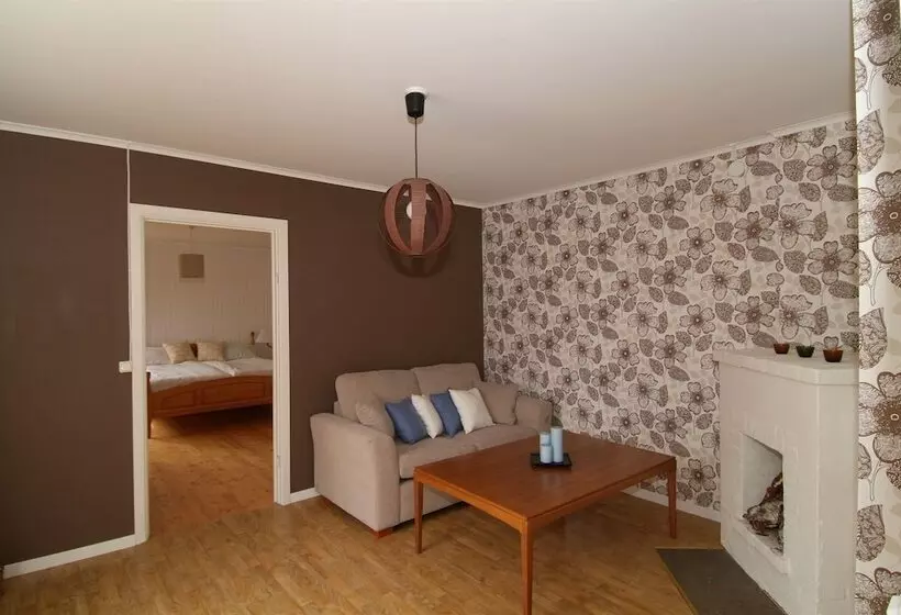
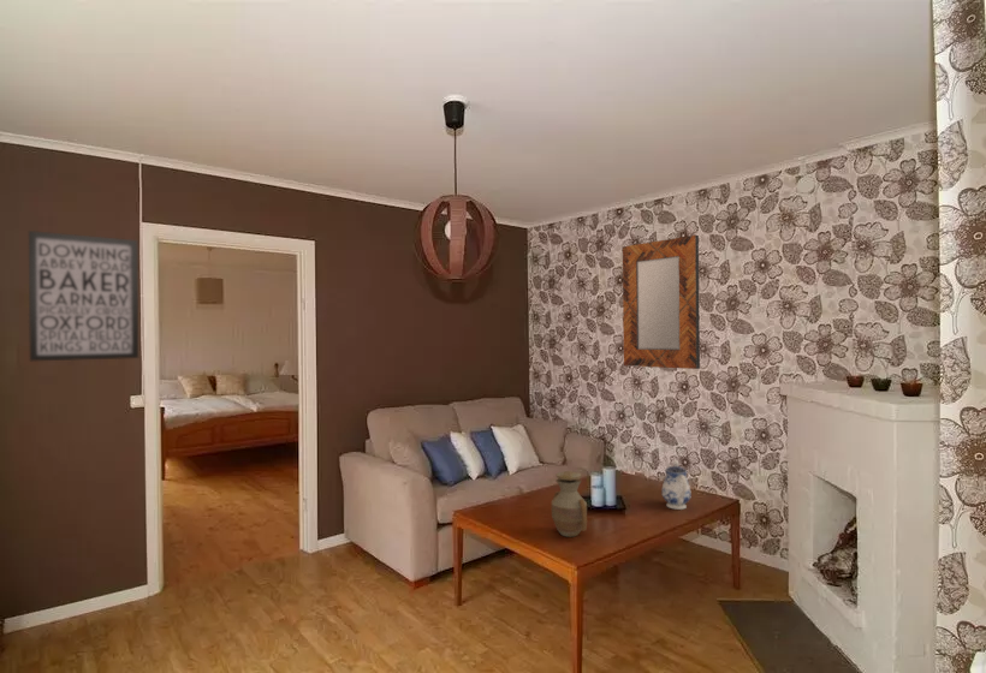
+ wall art [28,230,139,362]
+ teapot [660,459,693,511]
+ home mirror [622,234,701,370]
+ vase [551,470,588,538]
